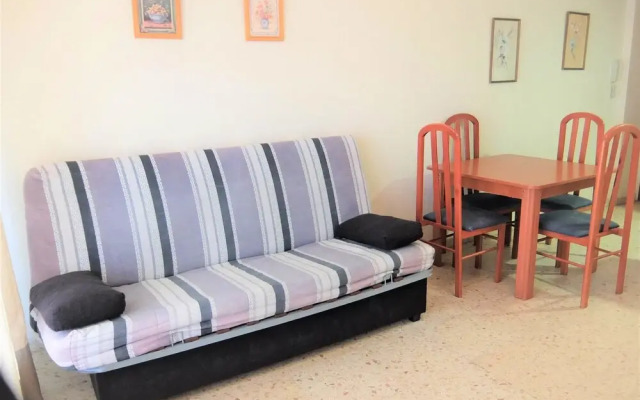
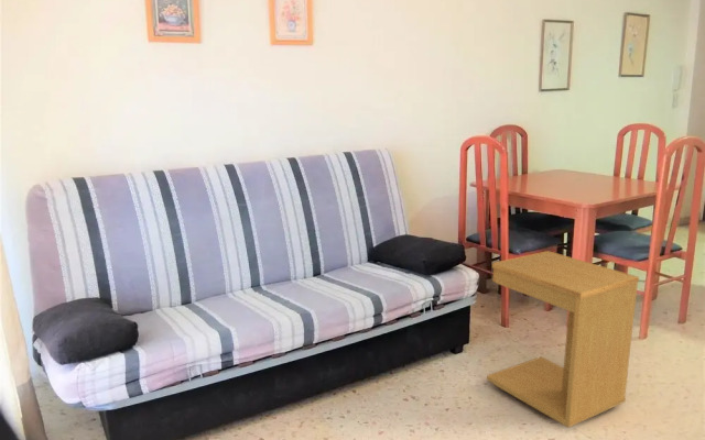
+ side table [486,250,640,429]
